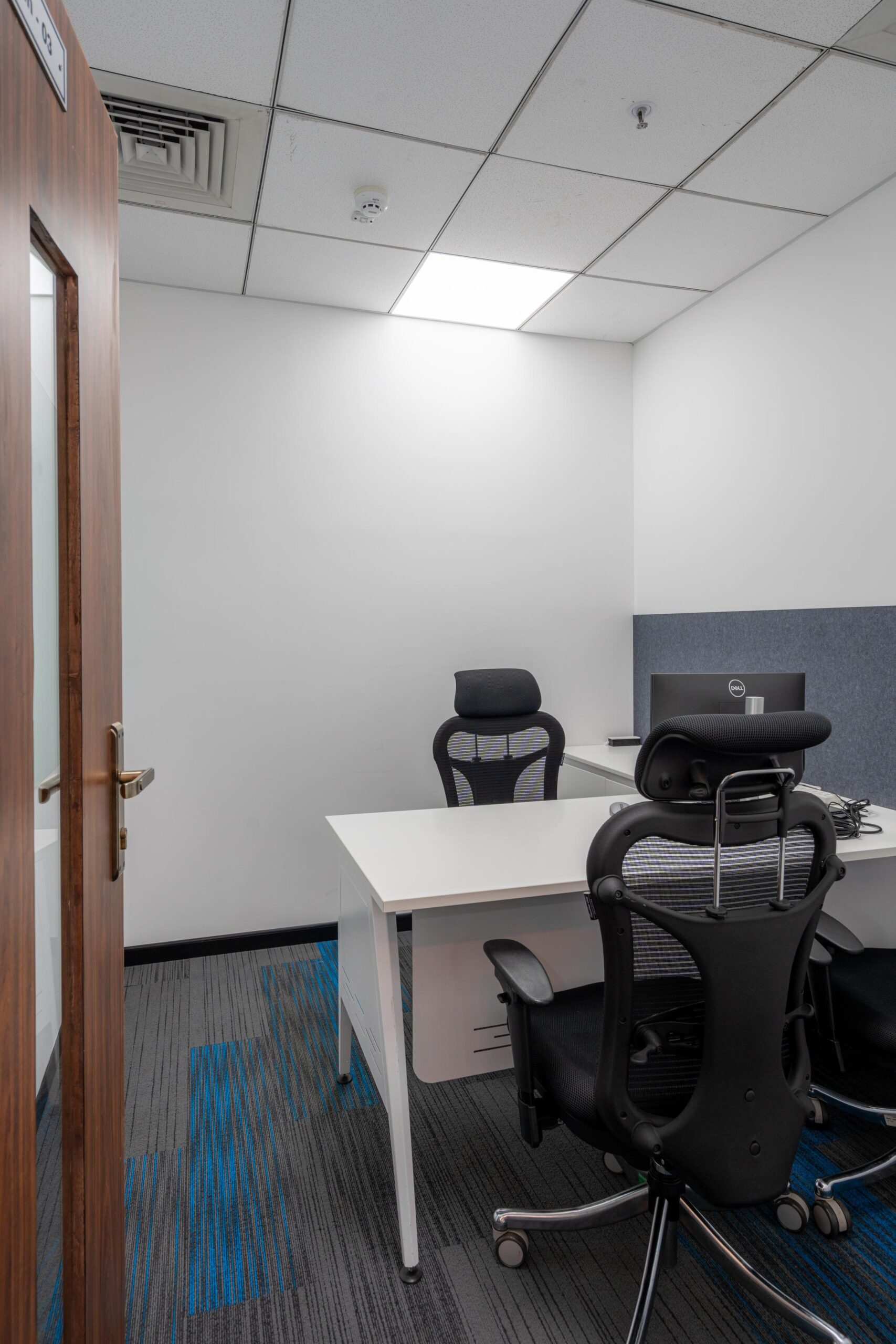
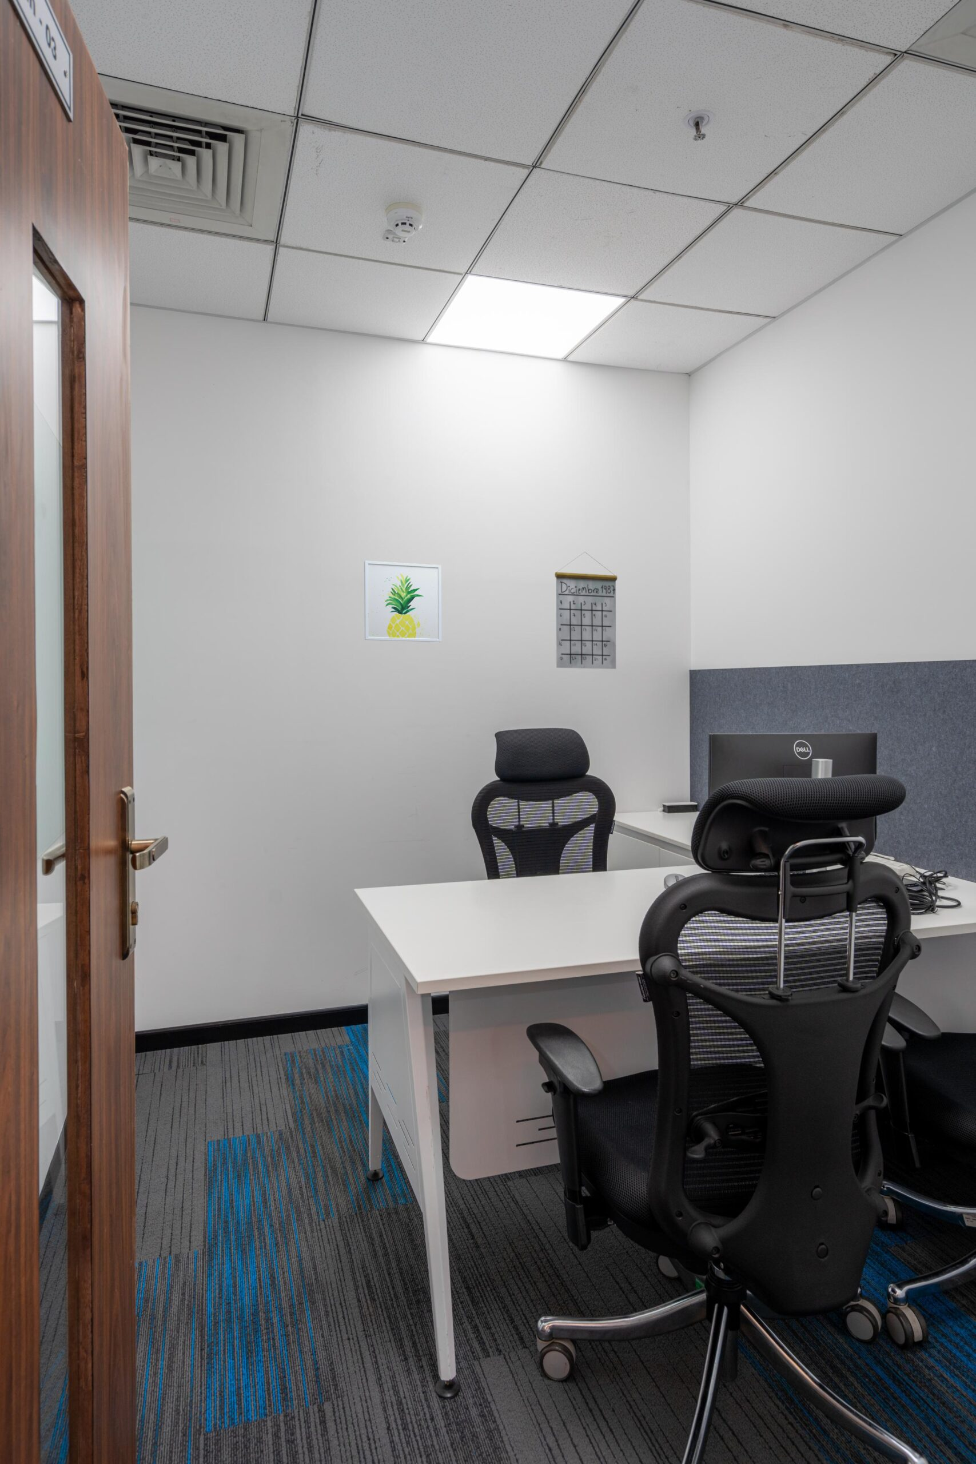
+ wall art [364,560,442,643]
+ calendar [554,551,618,670]
